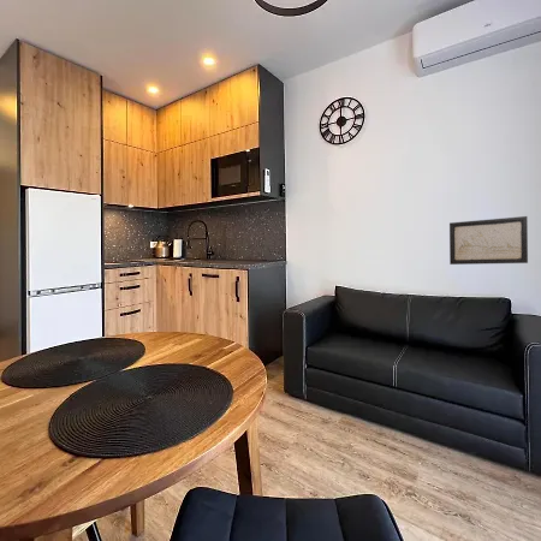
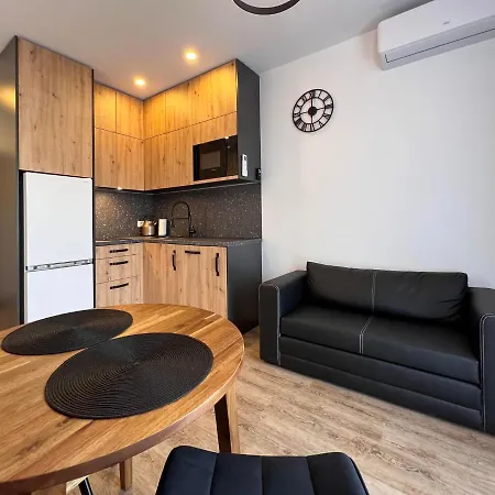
- wall art [448,215,529,266]
